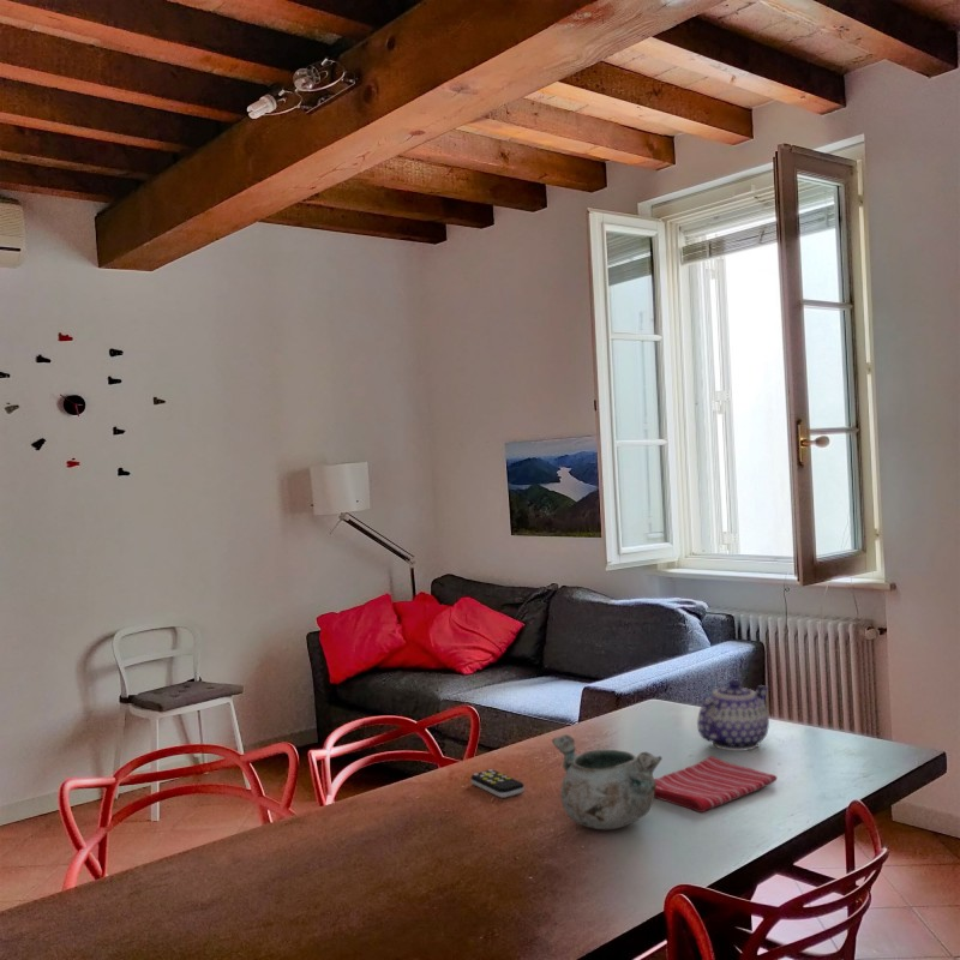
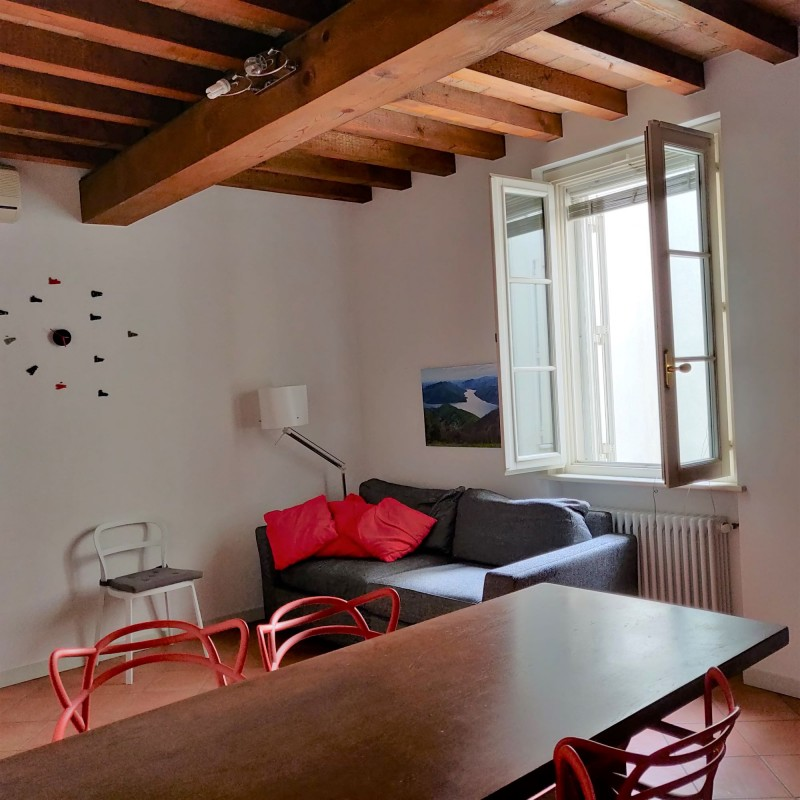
- teapot [696,679,770,752]
- remote control [470,768,526,799]
- decorative bowl [551,733,664,830]
- dish towel [654,755,779,814]
